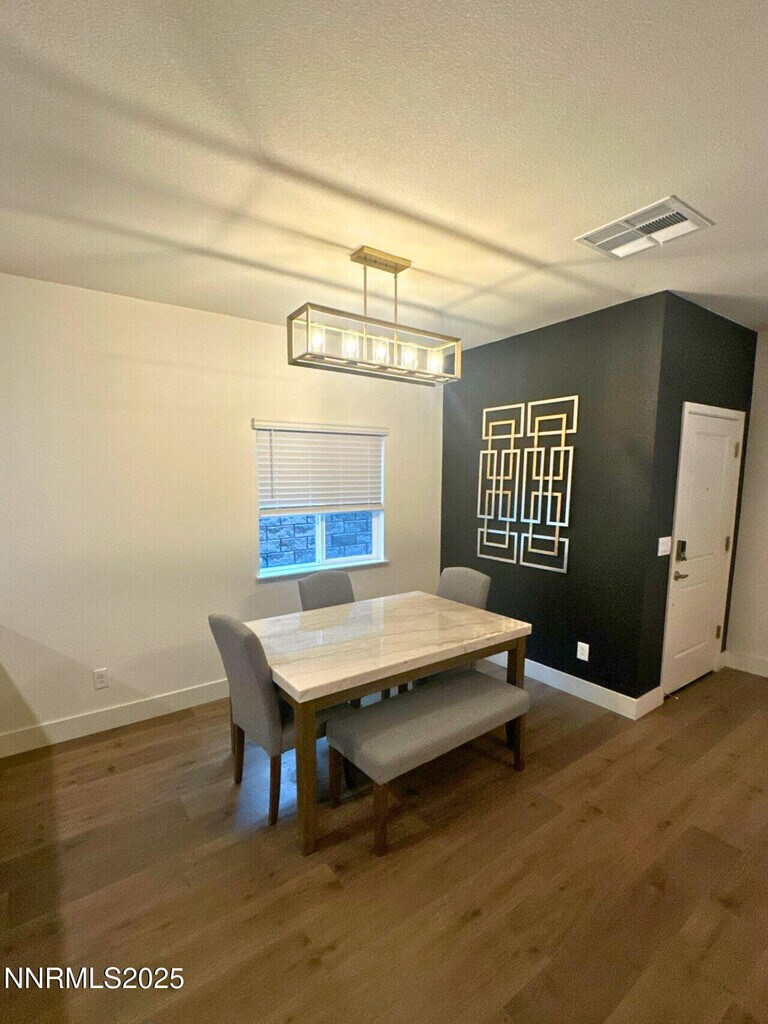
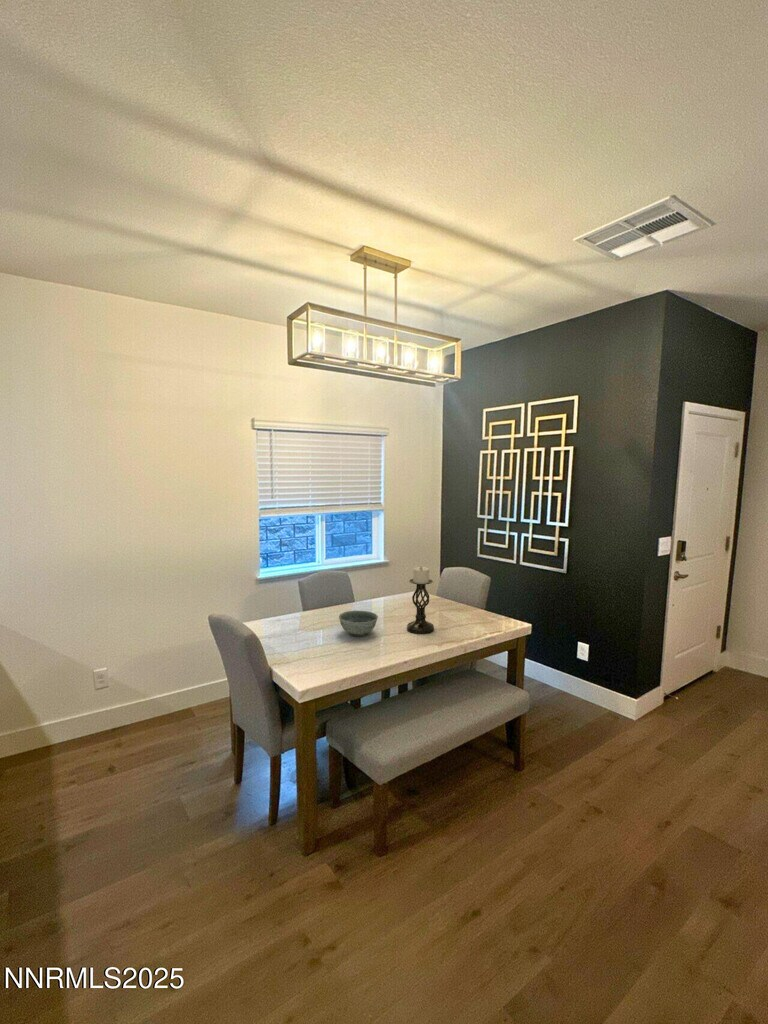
+ bowl [338,610,379,638]
+ candle holder [406,565,435,635]
